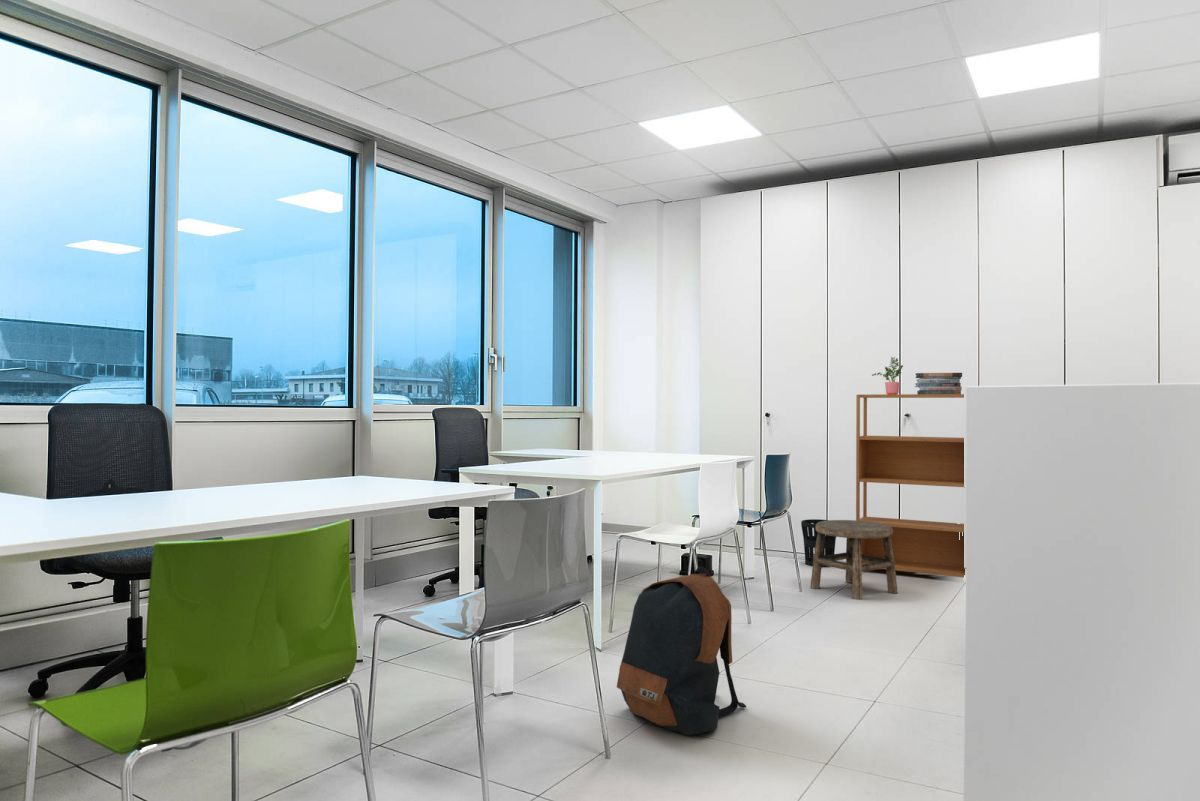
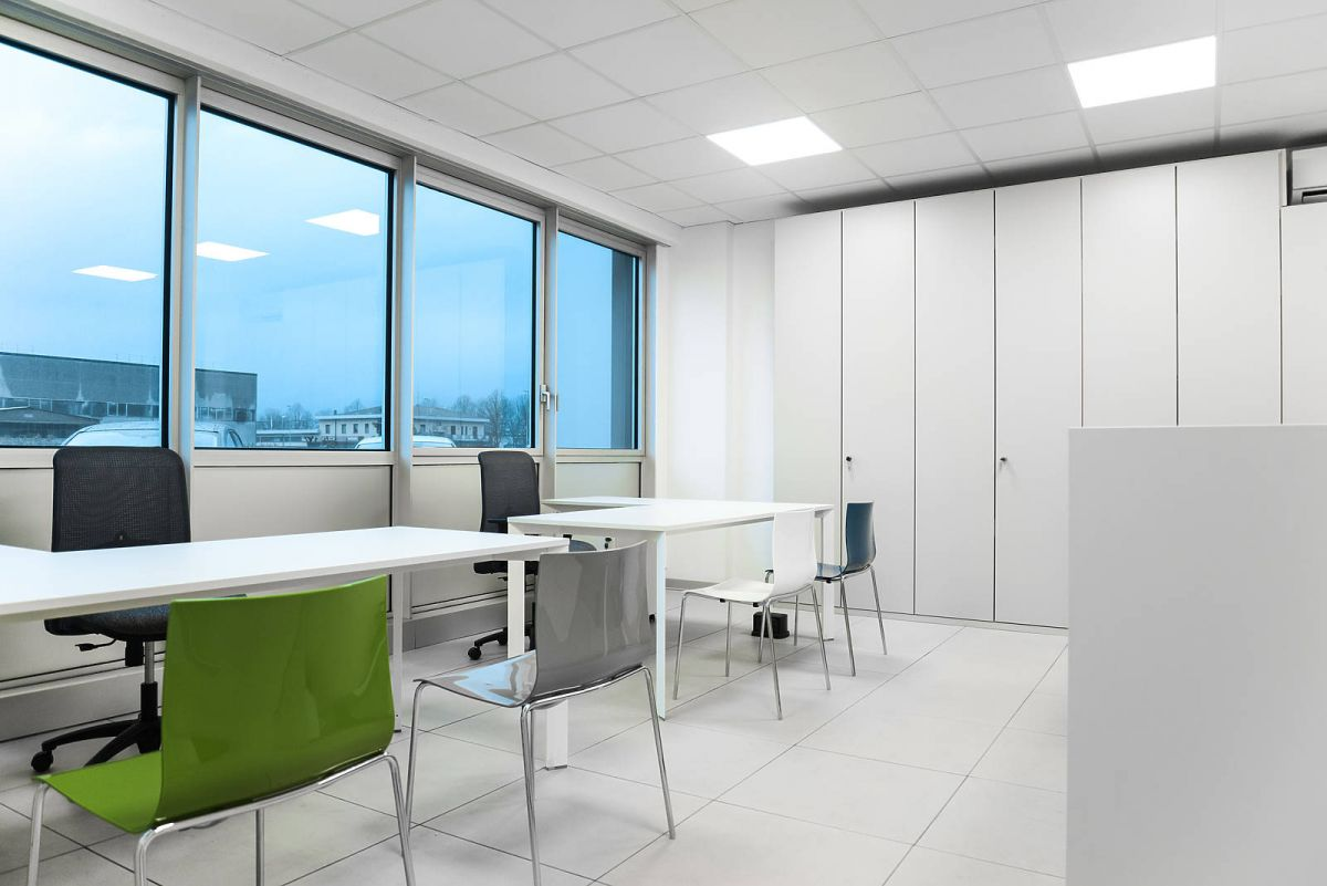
- book stack [914,372,963,394]
- stool [809,519,899,601]
- wastebasket [800,518,837,568]
- potted plant [871,356,904,394]
- backpack [616,565,747,736]
- bookshelf [855,393,965,579]
